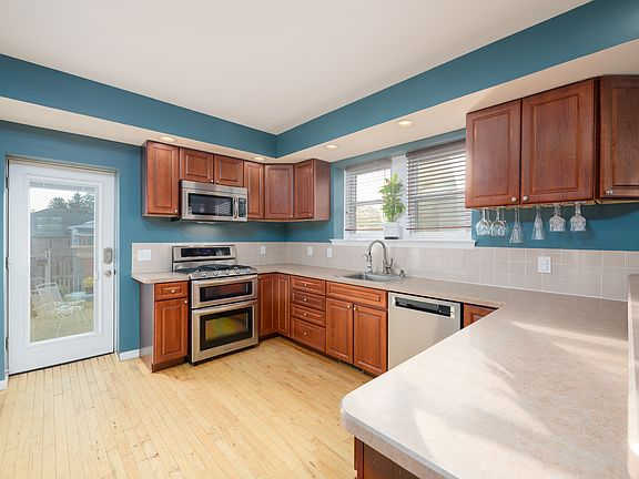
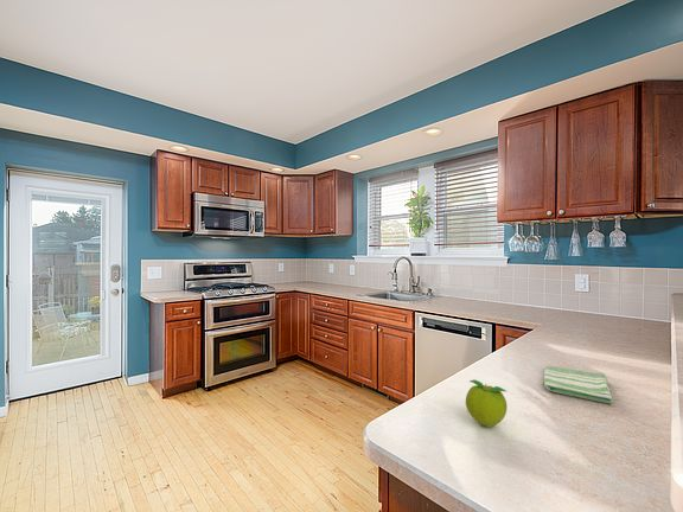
+ dish towel [542,365,614,405]
+ fruit [465,378,509,428]
